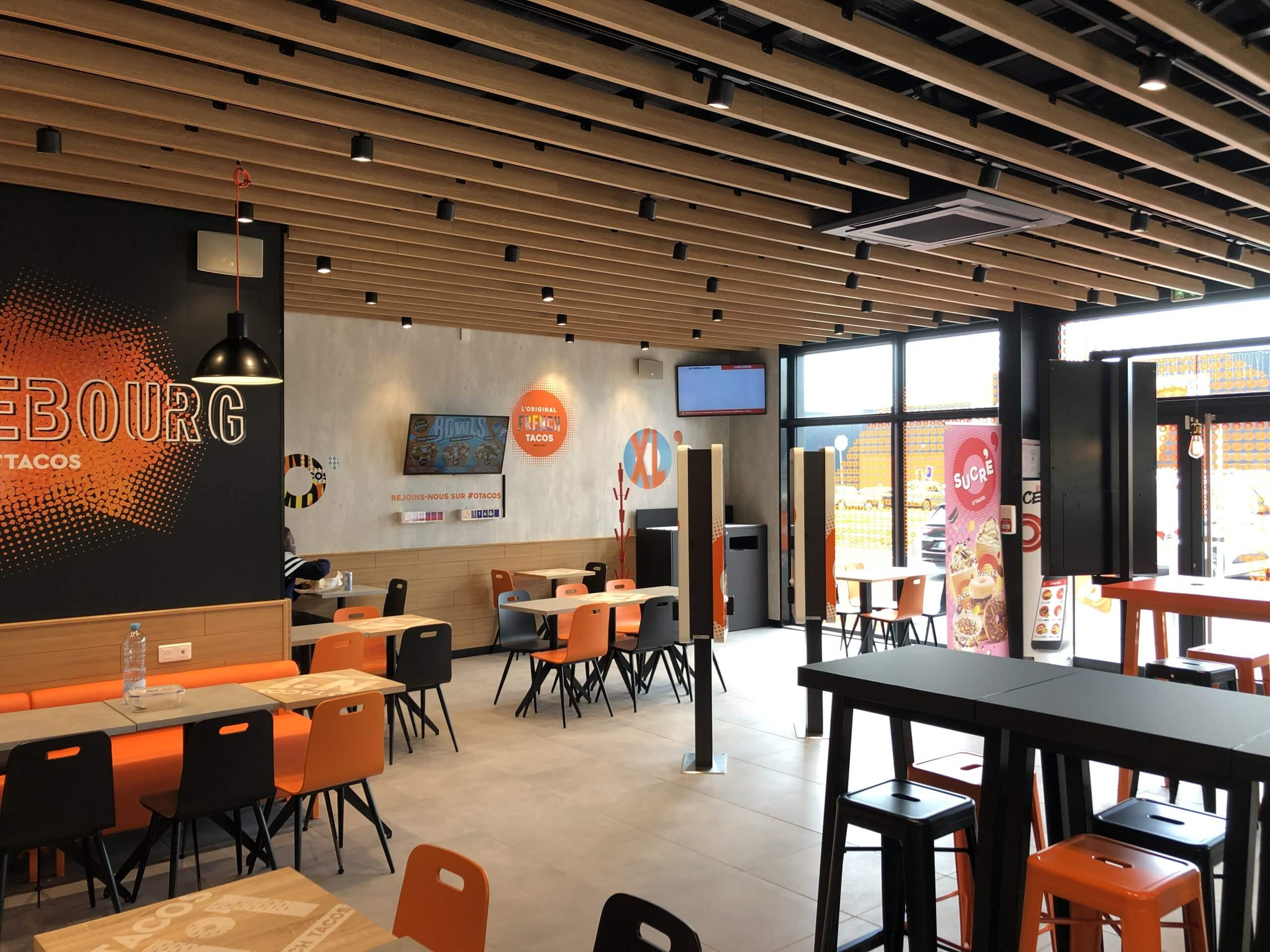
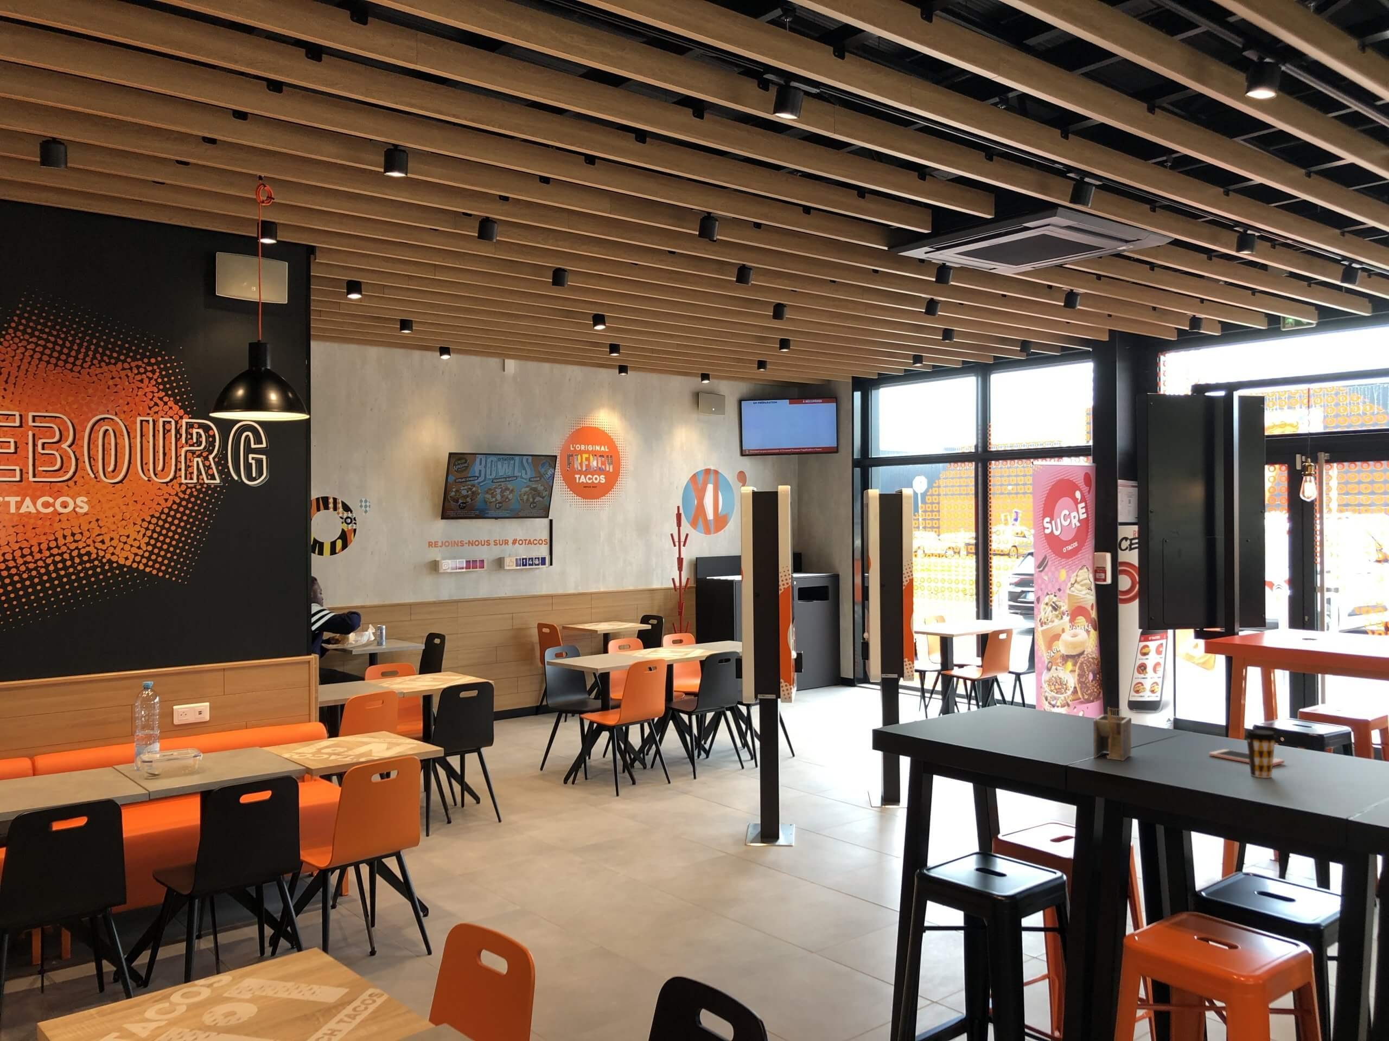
+ napkin holder [1093,707,1132,761]
+ coffee cup [1245,728,1277,779]
+ cell phone [1209,749,1285,767]
